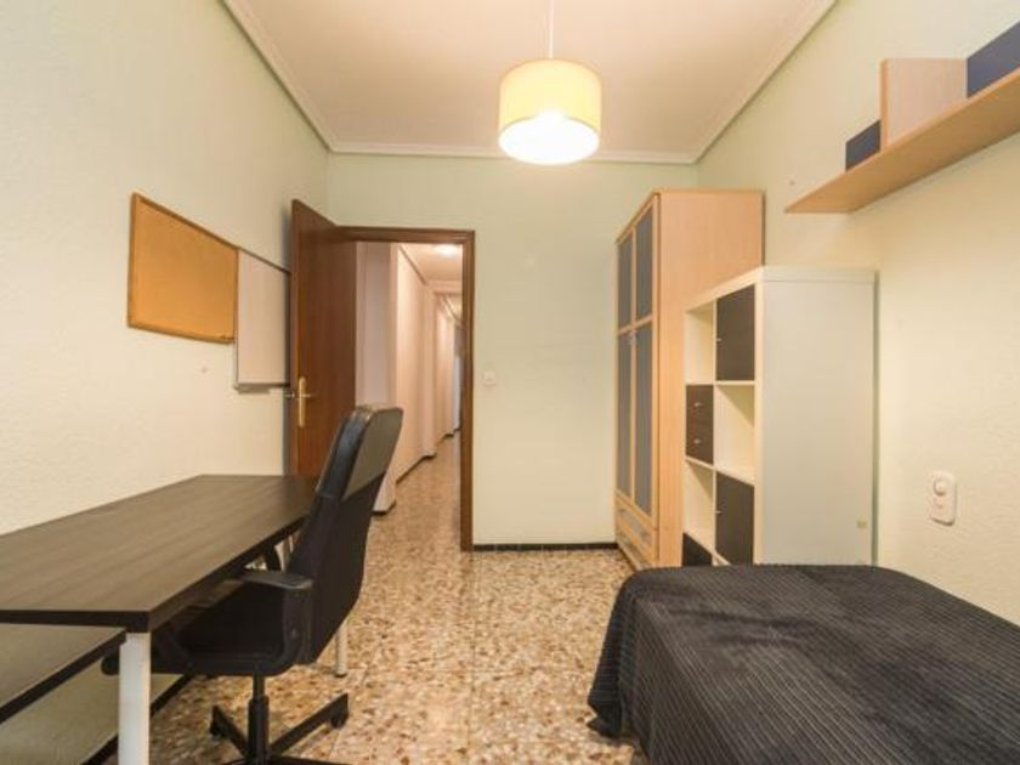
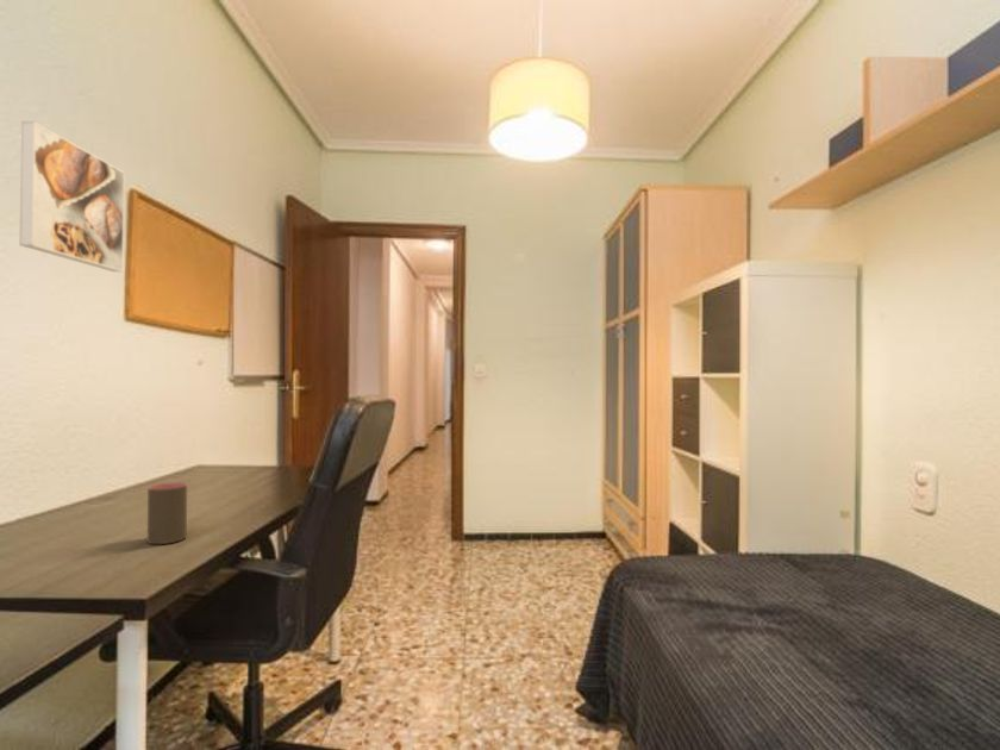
+ cup [146,481,188,545]
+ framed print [19,120,126,273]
